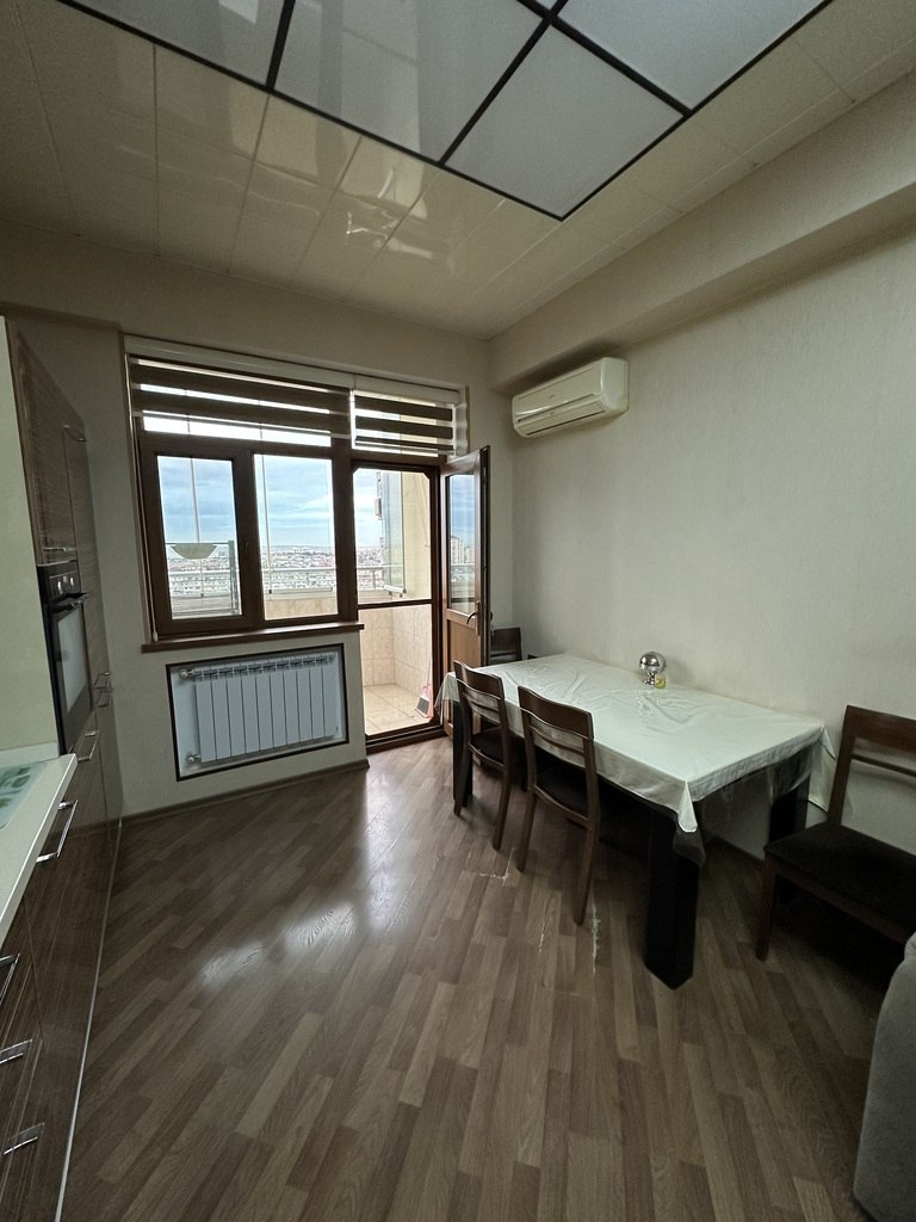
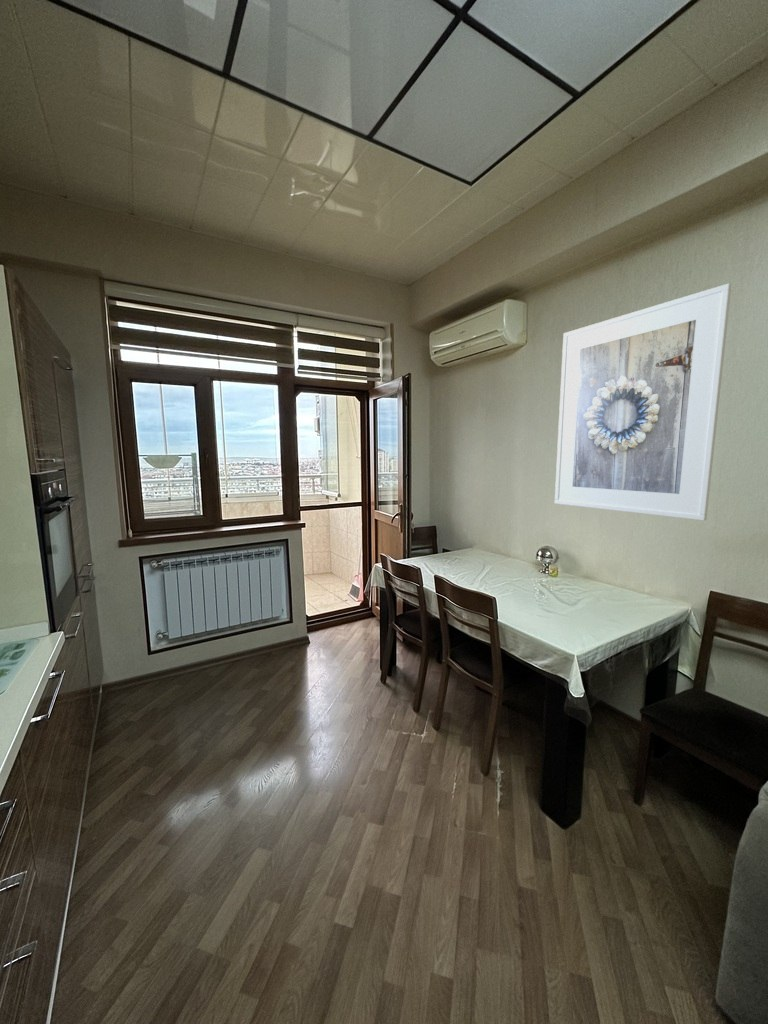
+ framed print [554,282,732,521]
